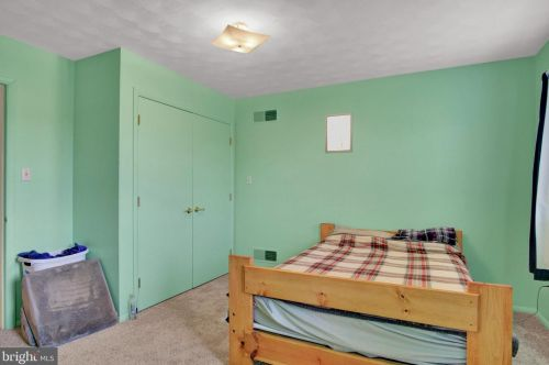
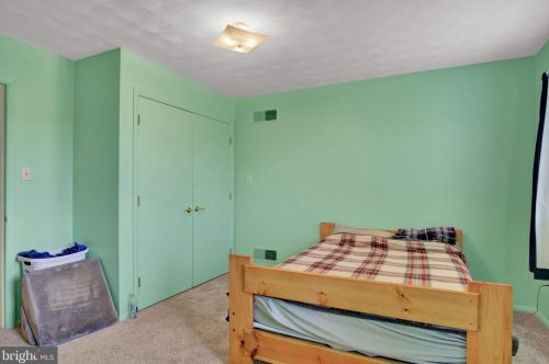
- wall art [324,111,354,154]
